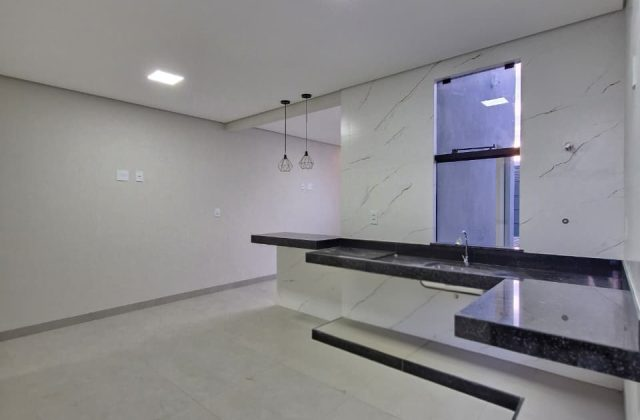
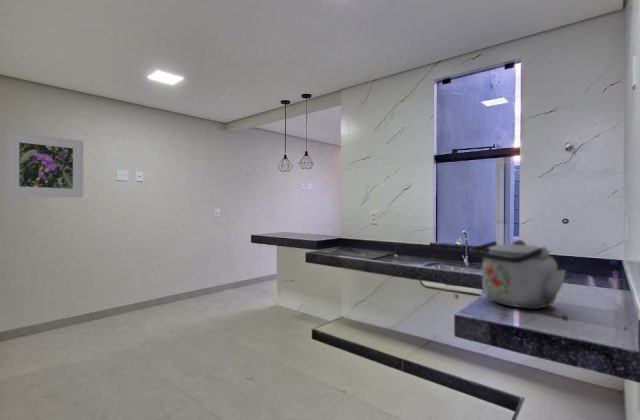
+ kettle [468,239,567,310]
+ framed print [5,130,84,199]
